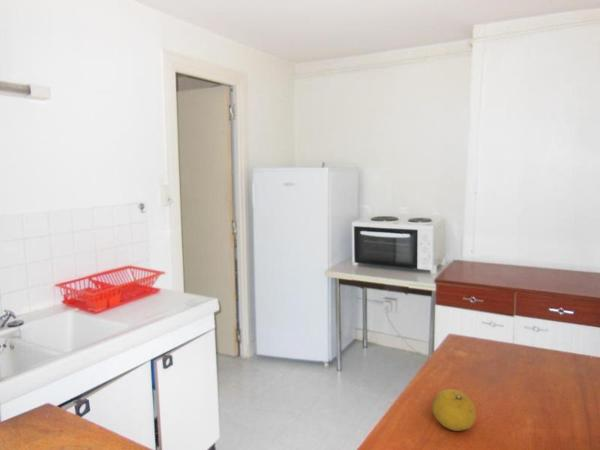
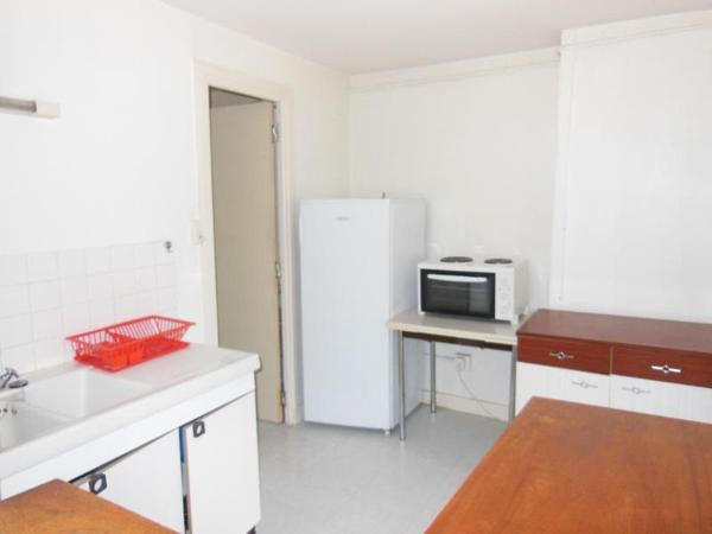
- fruit [431,388,477,432]
